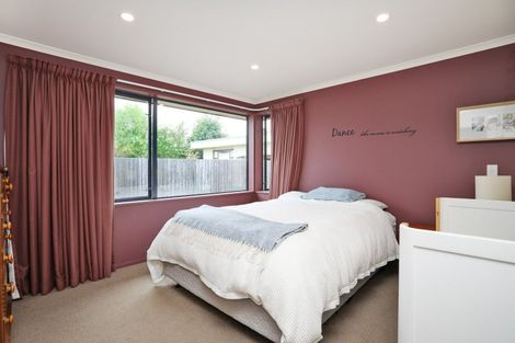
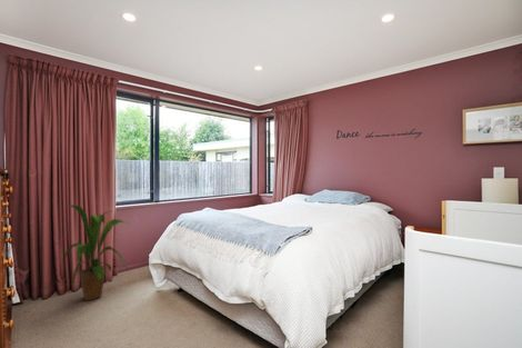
+ house plant [62,203,132,302]
